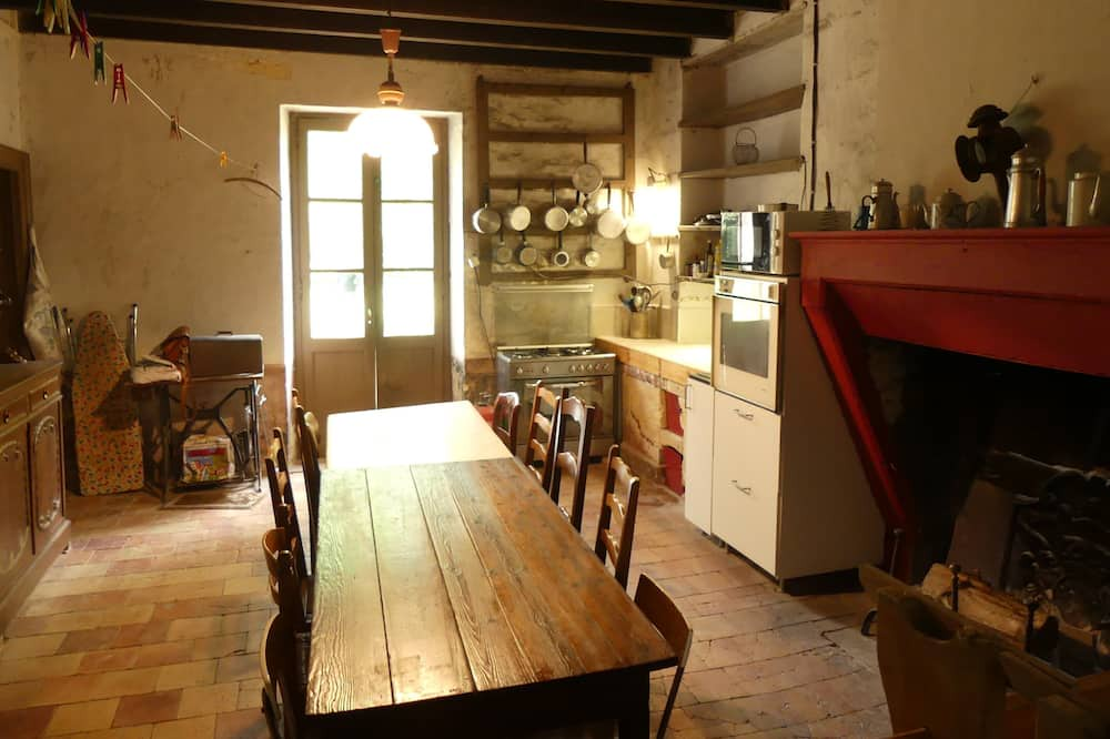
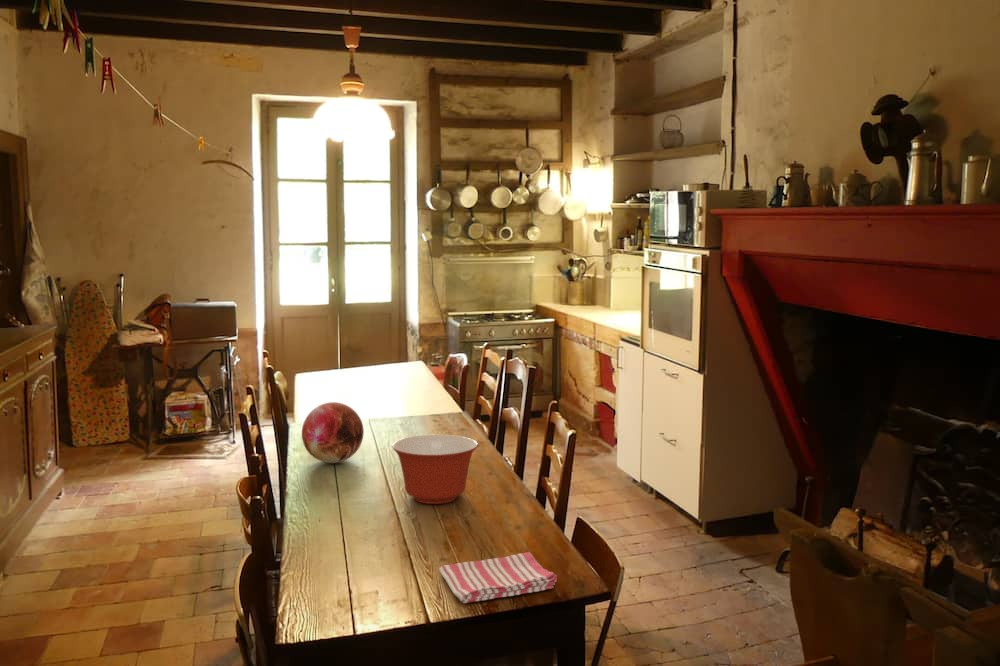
+ decorative orb [301,401,365,464]
+ dish towel [438,551,558,604]
+ mixing bowl [391,434,479,505]
